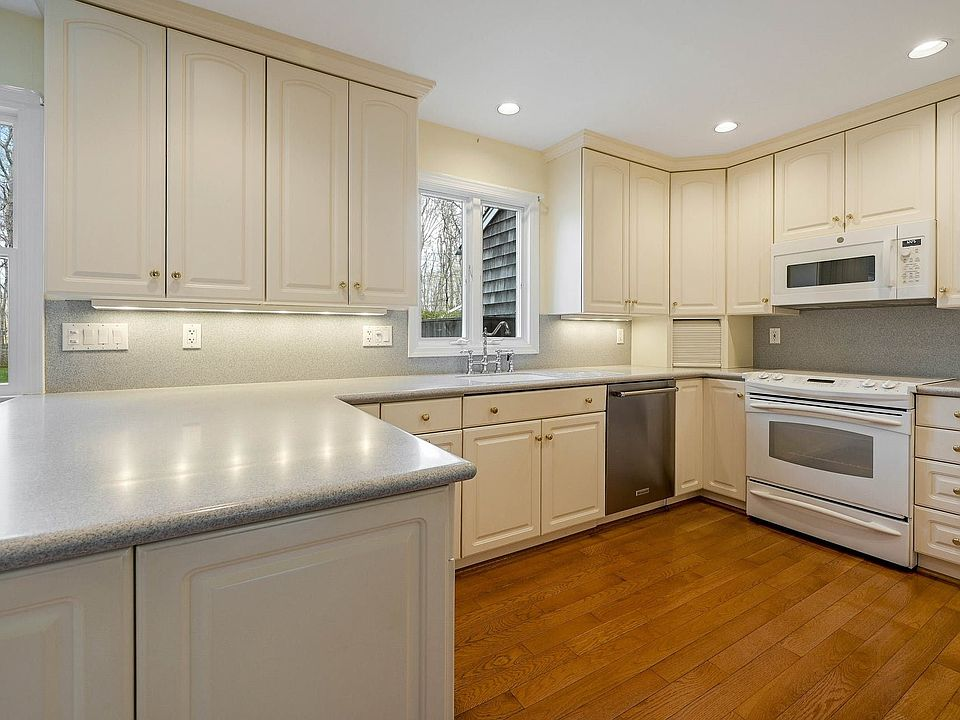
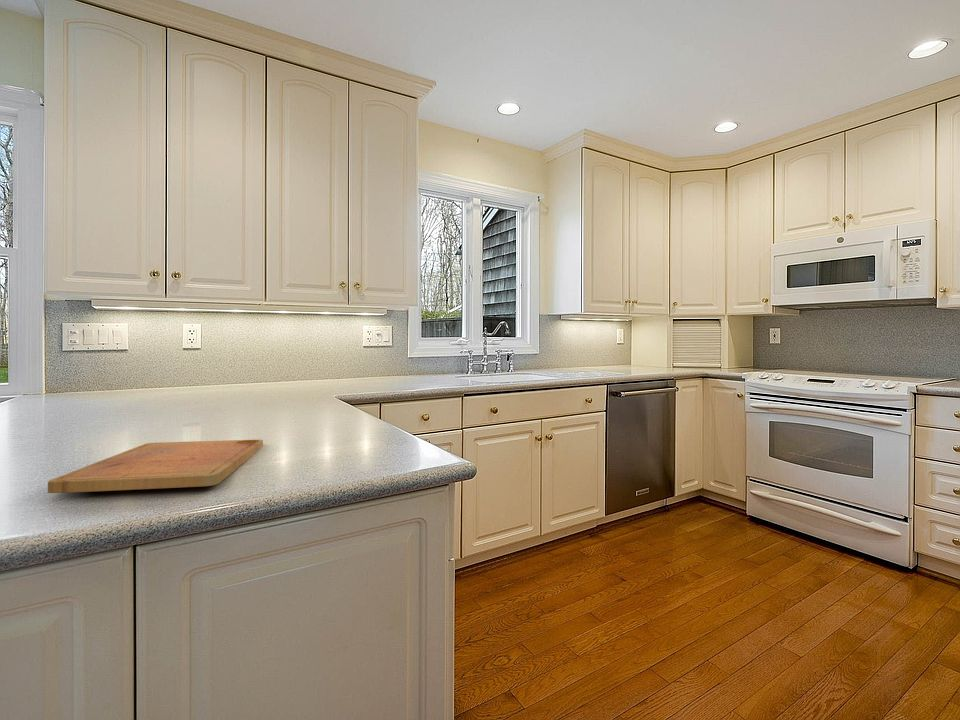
+ cutting board [47,439,264,494]
